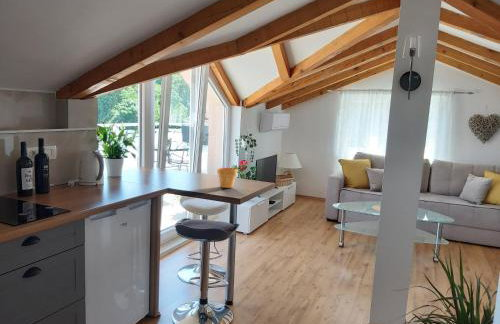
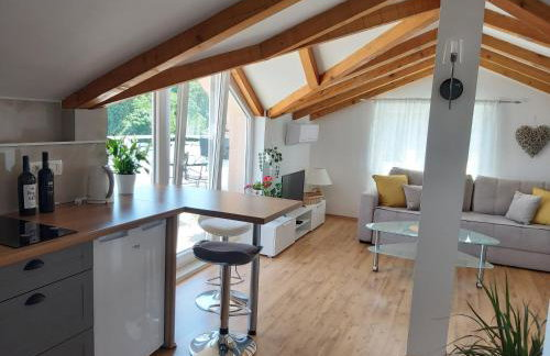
- flower pot [216,167,238,189]
